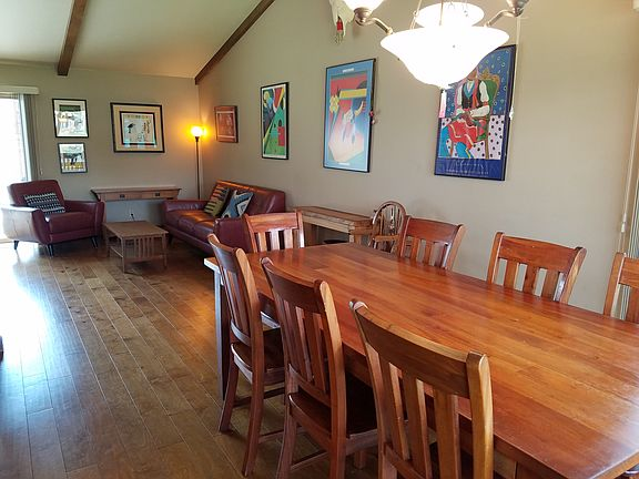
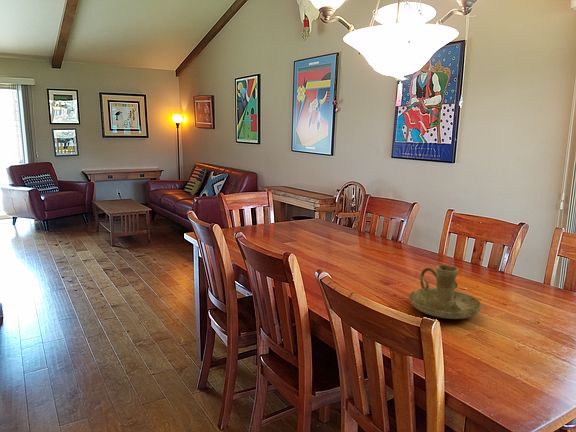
+ candle holder [408,264,483,320]
